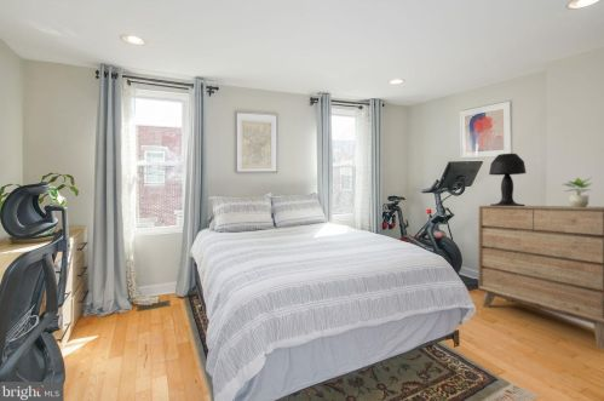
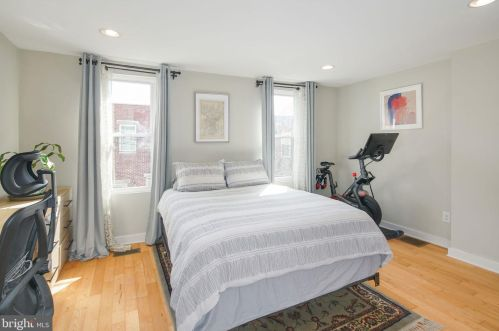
- table lamp [488,153,528,206]
- dresser [477,205,604,350]
- potted plant [562,177,594,207]
